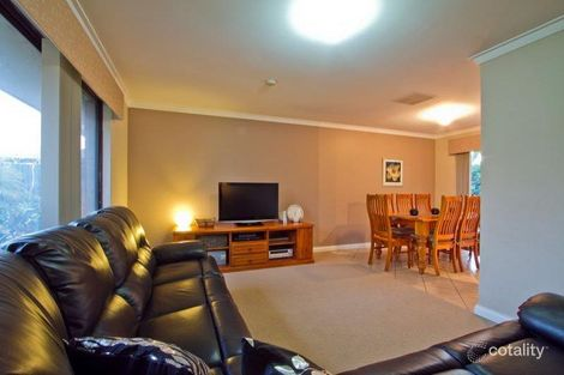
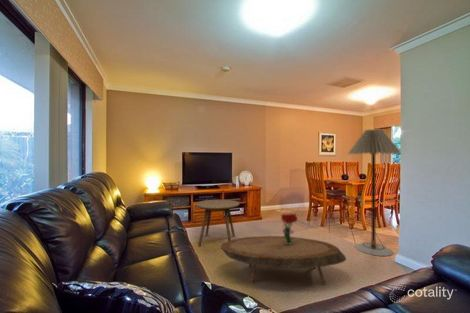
+ side table [195,199,241,247]
+ bouquet [280,213,299,244]
+ floor lamp [347,128,401,257]
+ coffee table [220,235,347,286]
